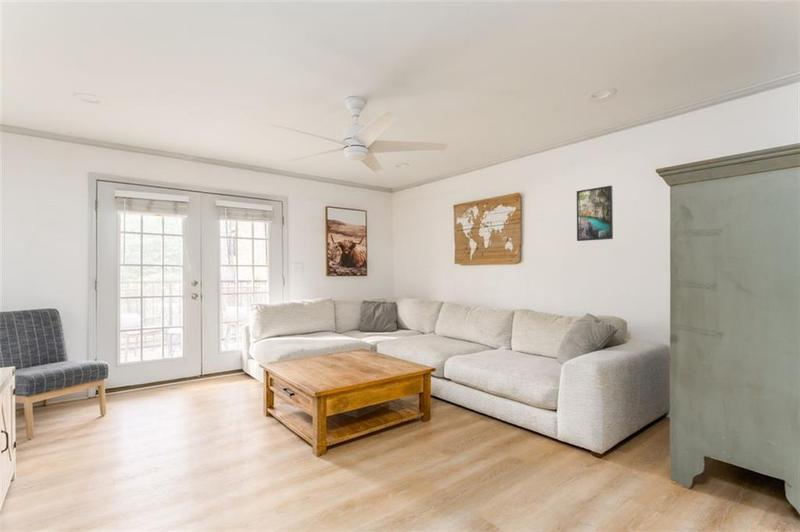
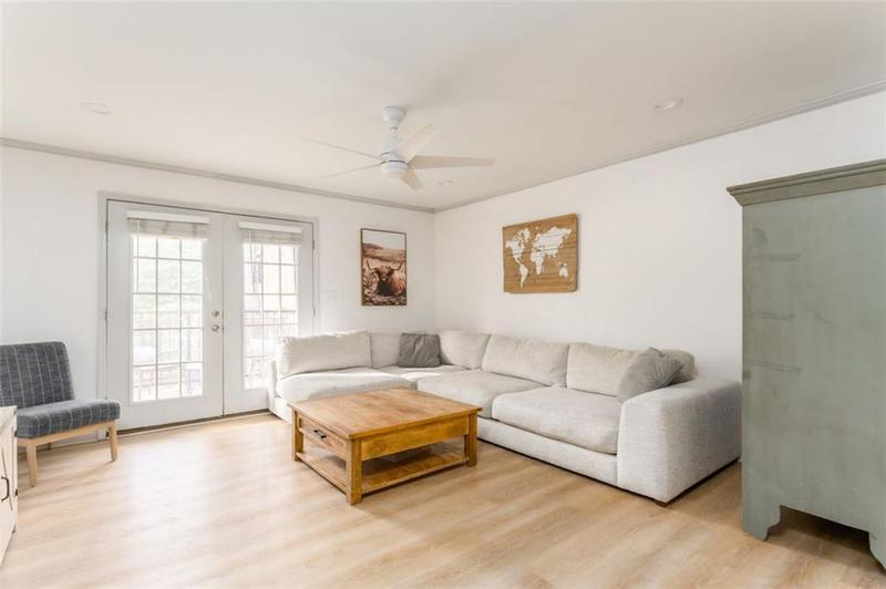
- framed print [576,185,614,242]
